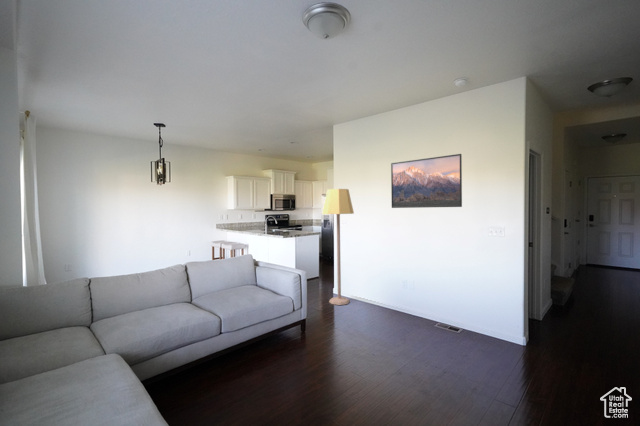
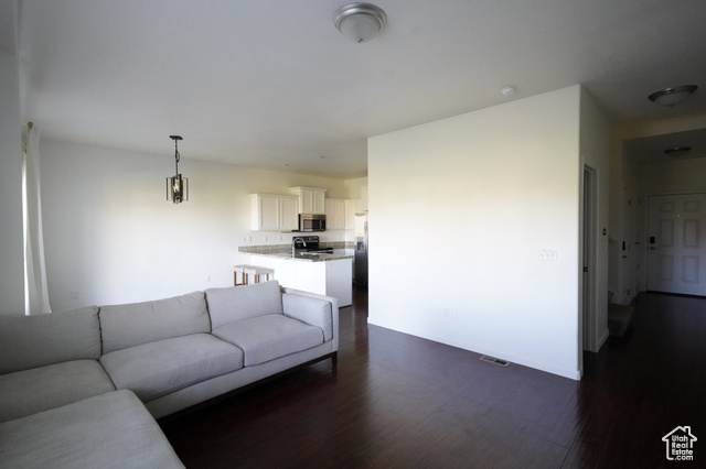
- lamp [322,188,355,306]
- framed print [390,153,463,209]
